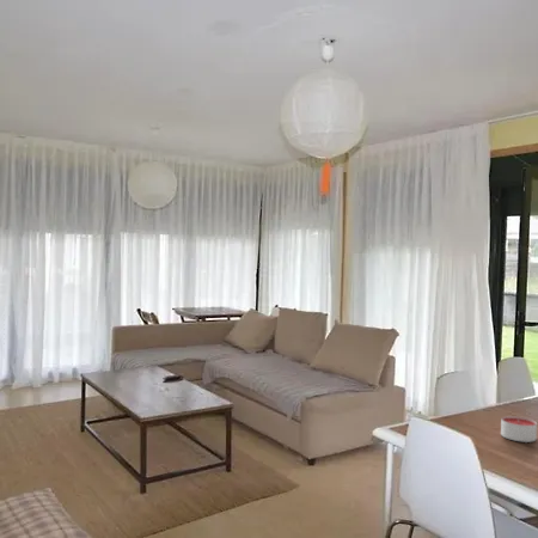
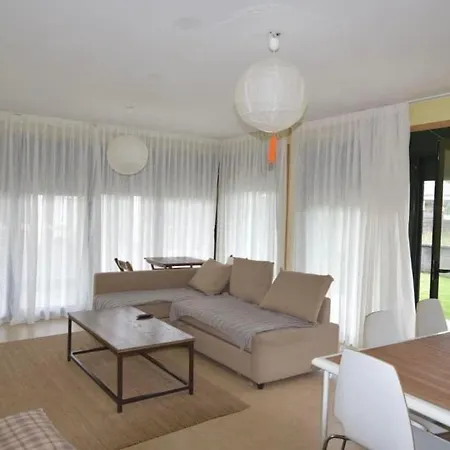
- candle [500,415,538,444]
